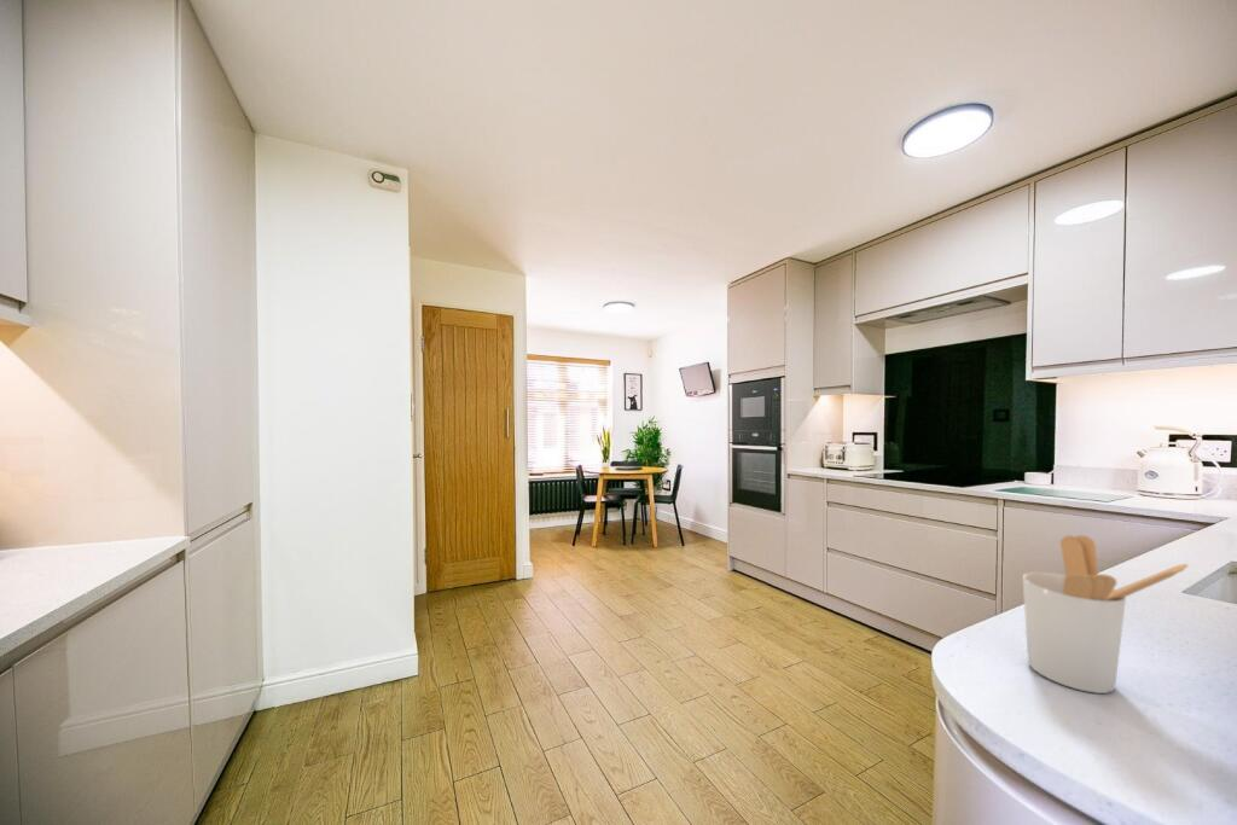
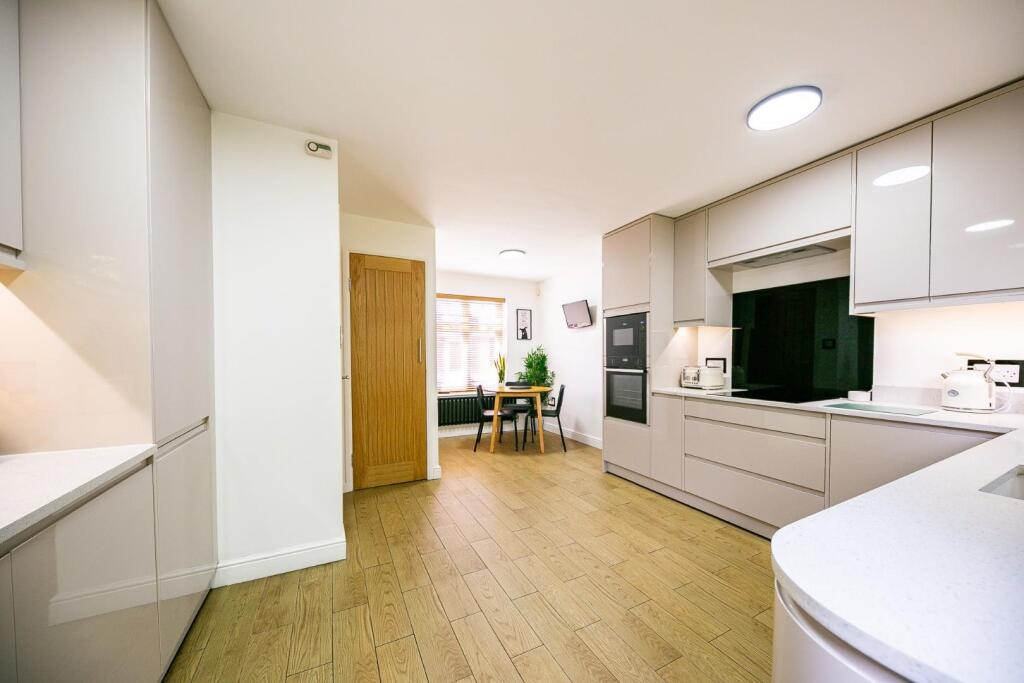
- utensil holder [1022,534,1189,695]
